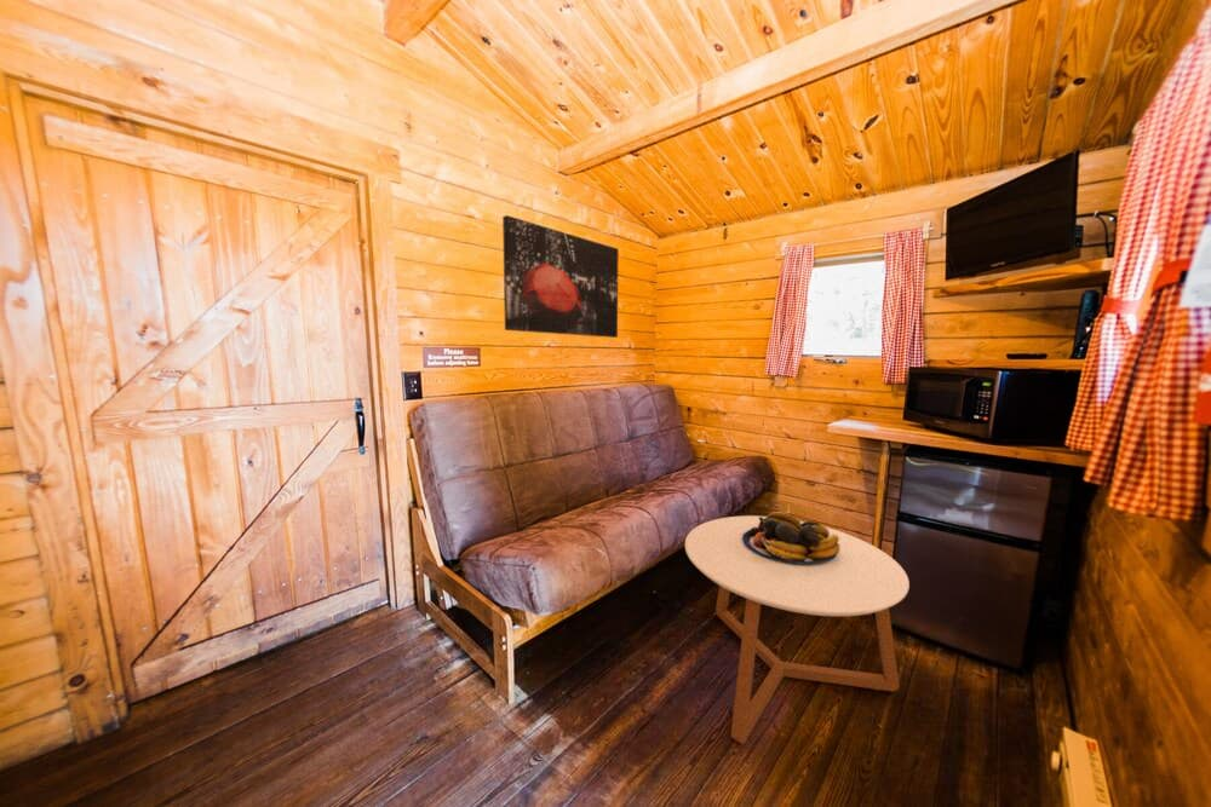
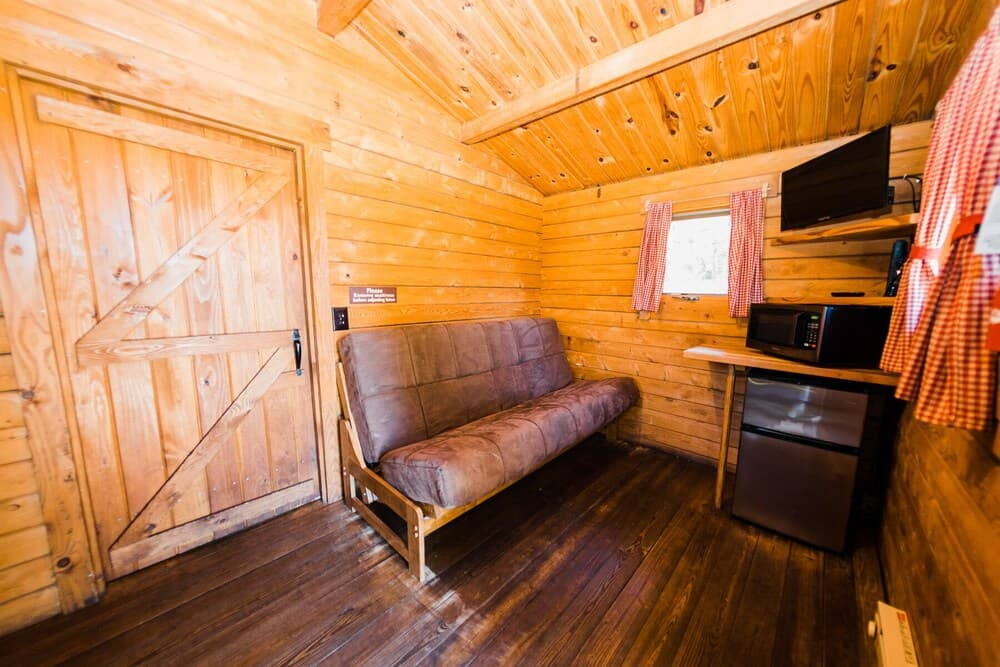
- wall art [501,214,620,339]
- fruit bowl [742,511,840,565]
- coffee table [684,514,911,745]
